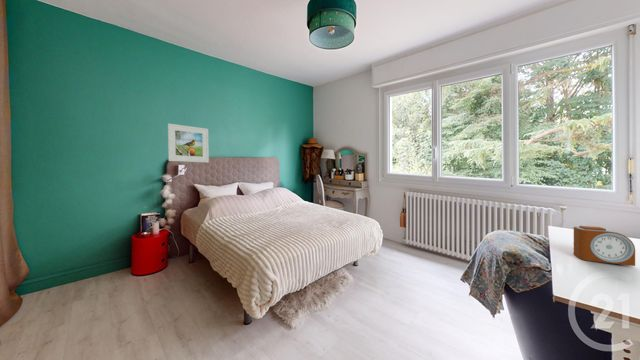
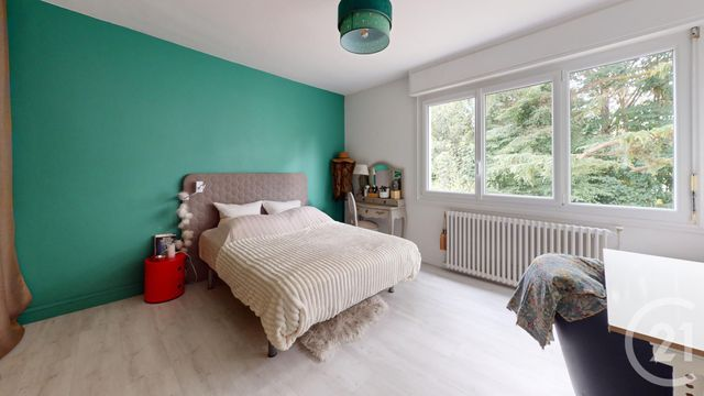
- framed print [167,123,210,163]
- alarm clock [573,225,636,267]
